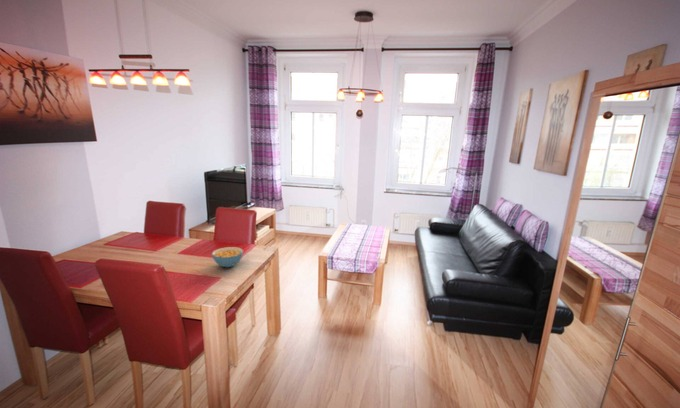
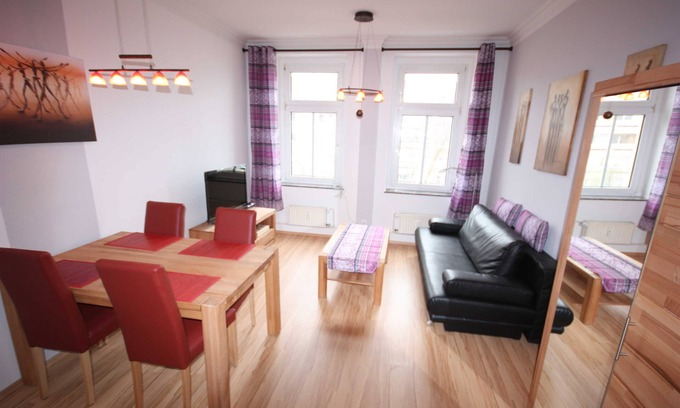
- cereal bowl [211,246,244,268]
